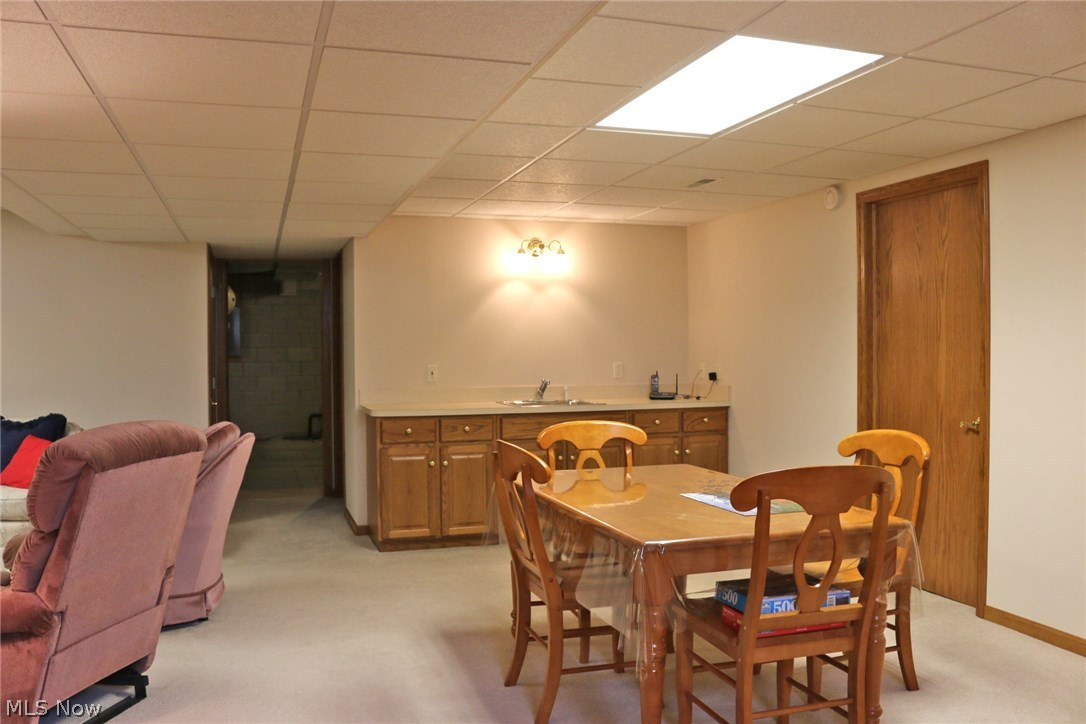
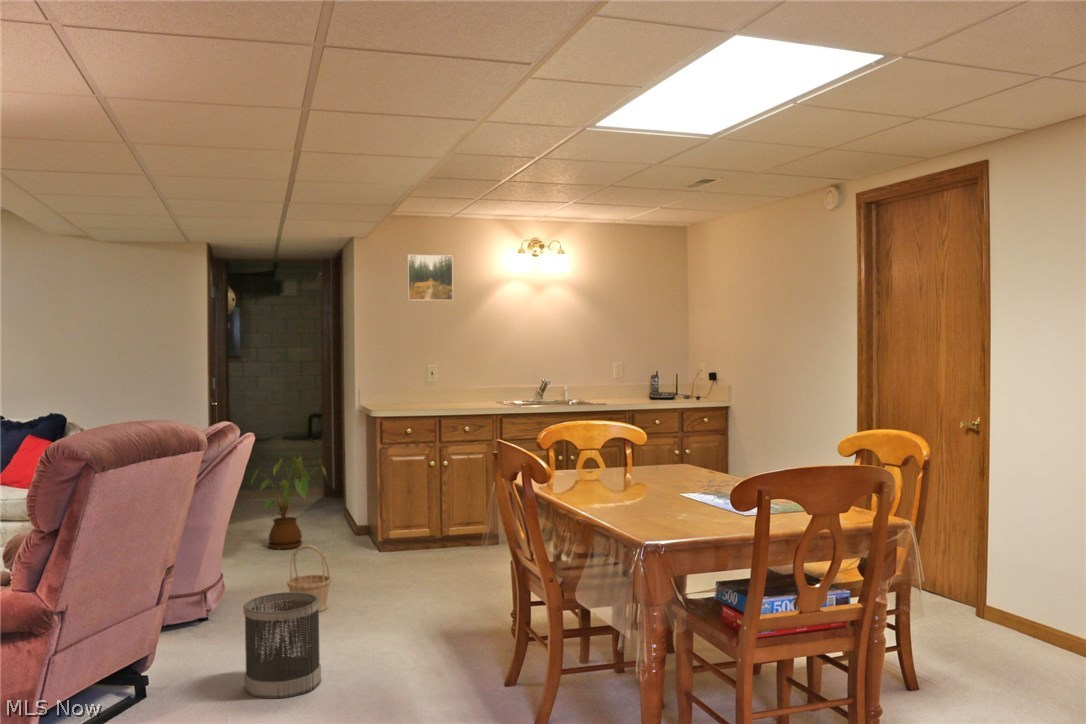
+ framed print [406,254,454,302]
+ house plant [250,456,328,551]
+ wastebasket [242,591,322,700]
+ basket [286,544,332,612]
